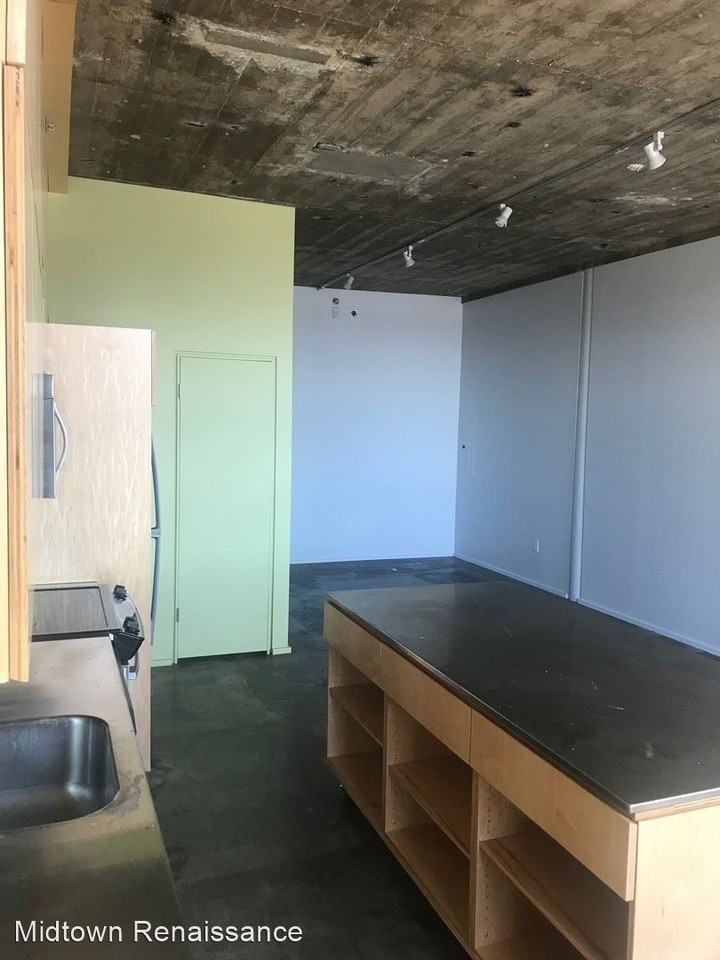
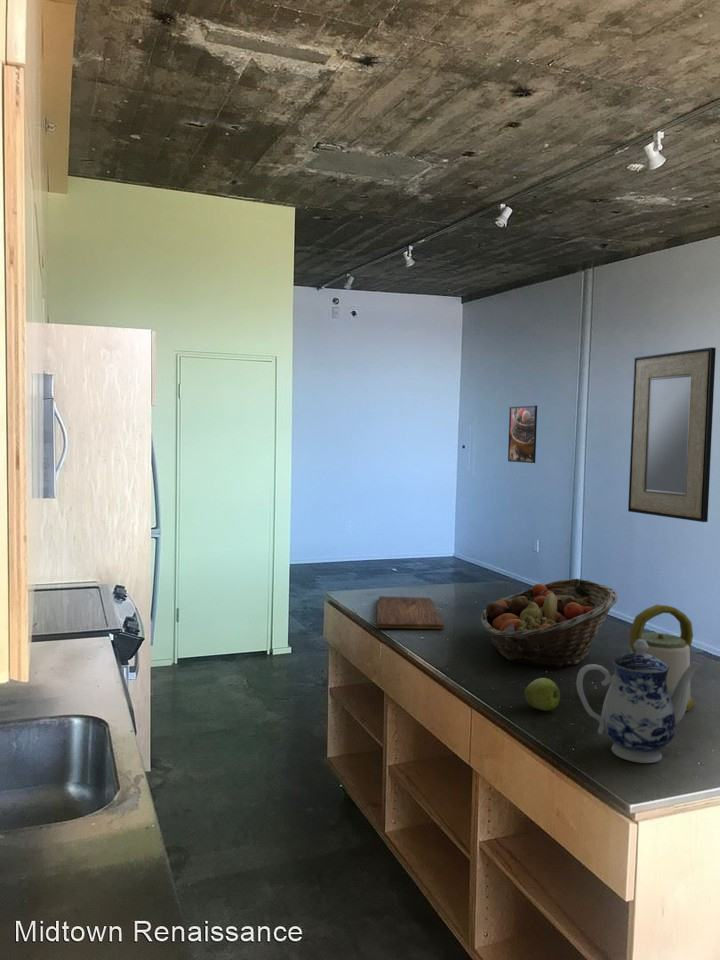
+ cutting board [376,595,445,630]
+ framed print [507,404,538,464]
+ fruit basket [479,578,619,669]
+ home mirror [627,346,717,523]
+ kettle [619,604,695,712]
+ teapot [575,639,704,764]
+ apple [524,677,561,712]
